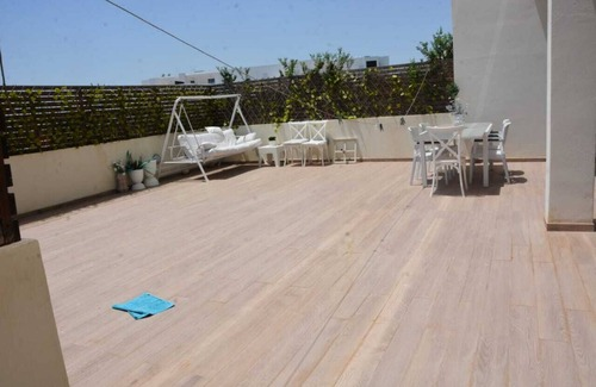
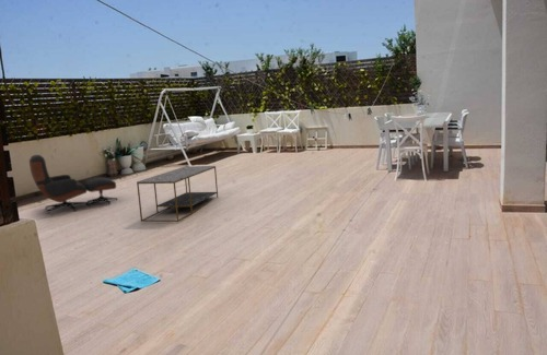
+ lounge chair [28,154,119,214]
+ coffee table [136,165,219,223]
